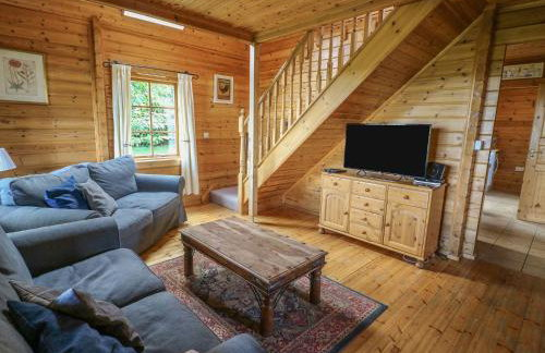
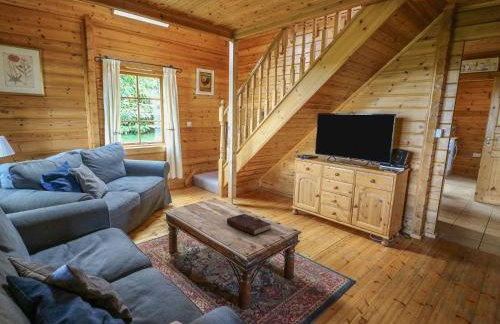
+ book [226,213,273,236]
